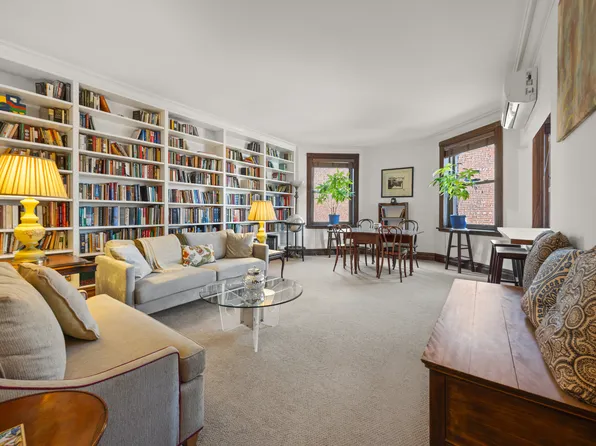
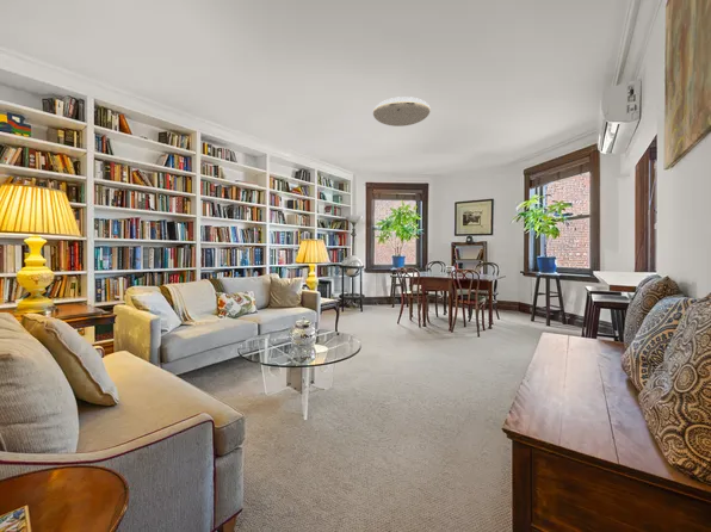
+ ceiling light [372,95,432,128]
